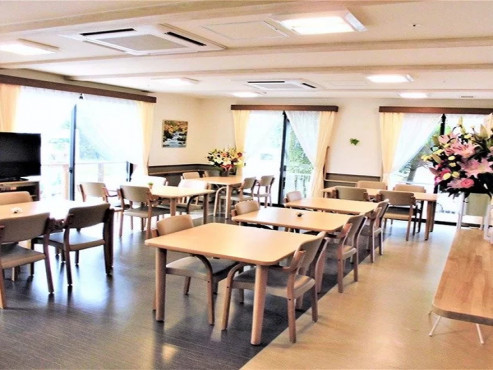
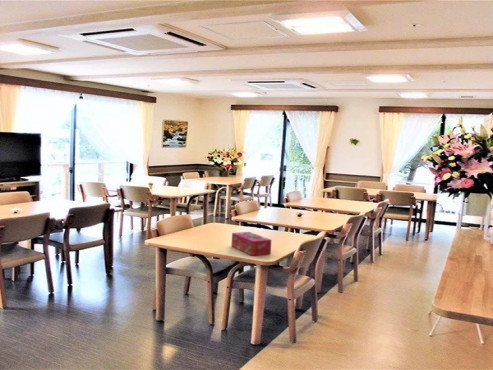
+ tissue box [230,231,272,257]
